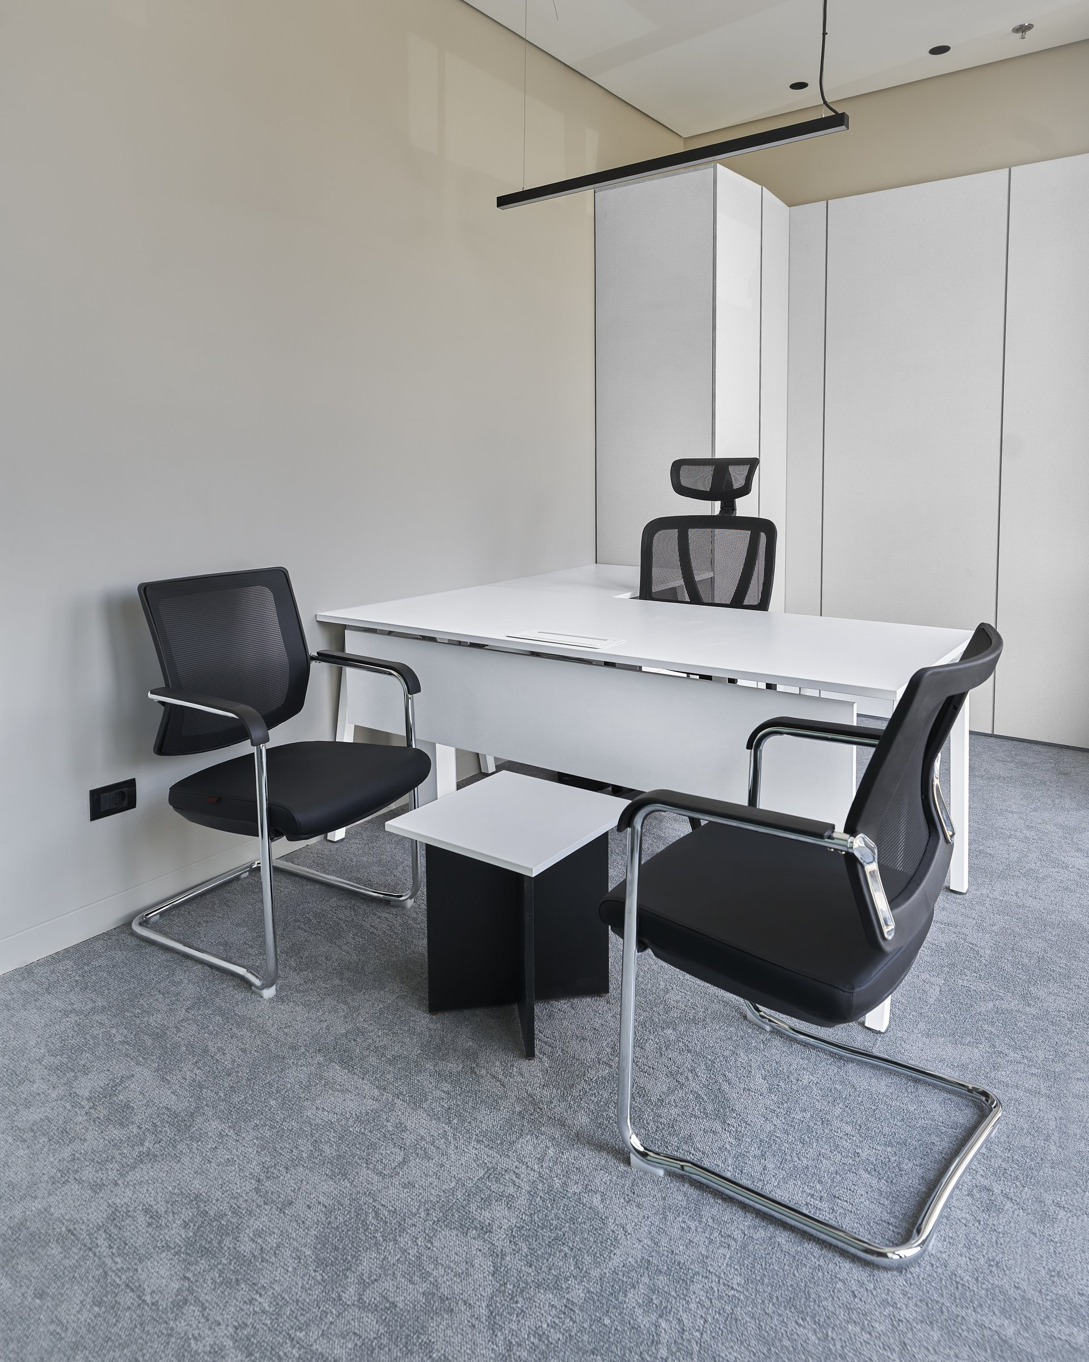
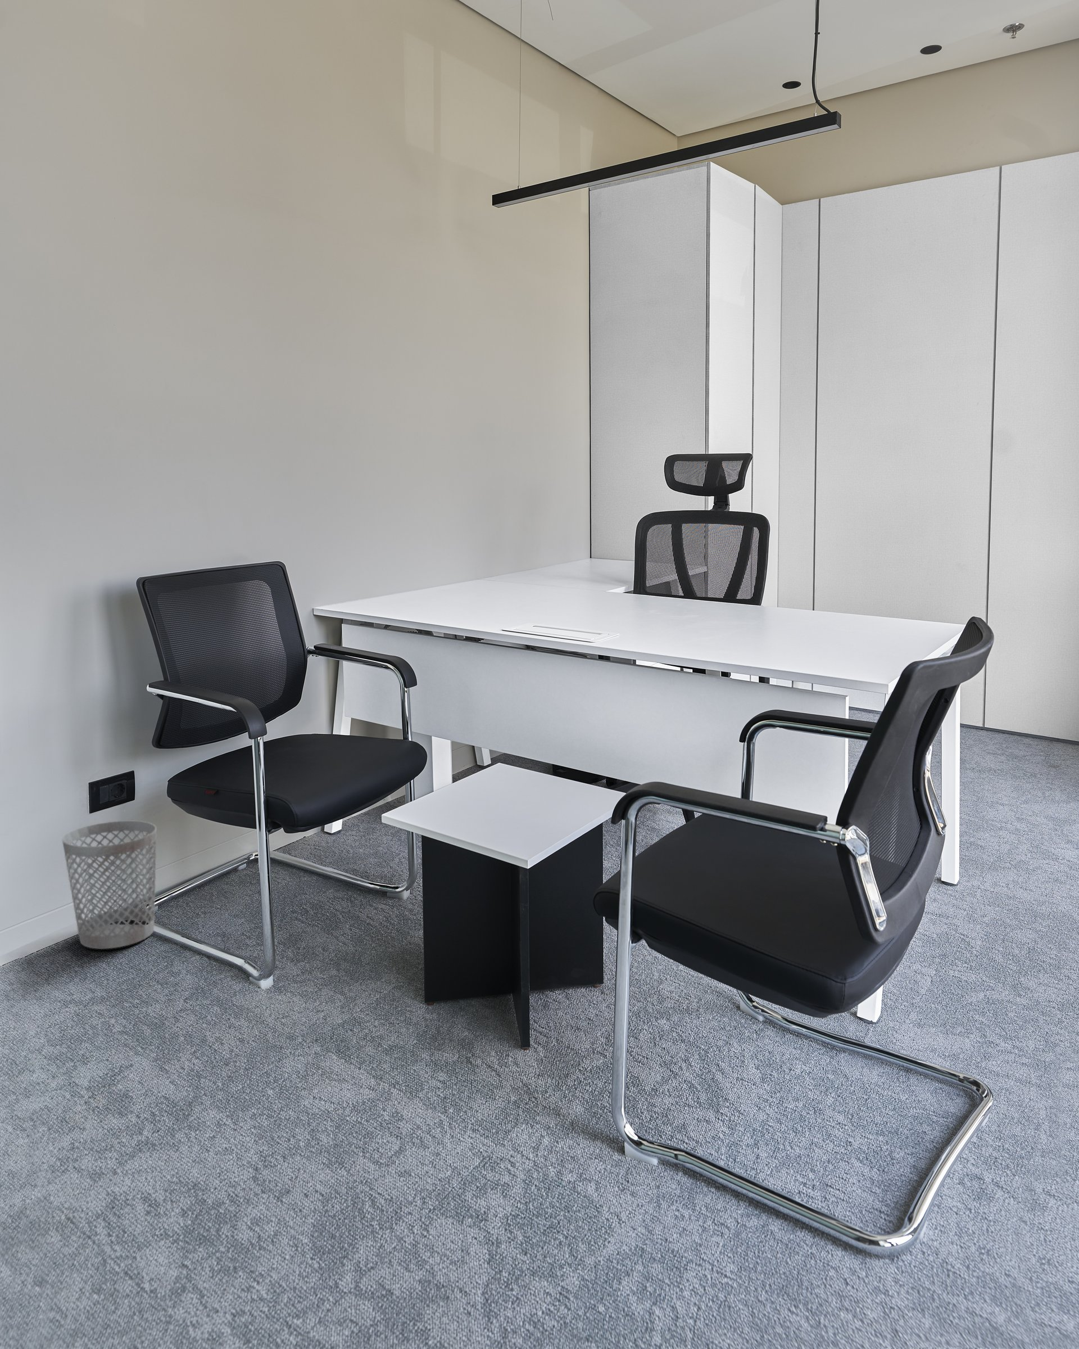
+ wastebasket [62,820,157,949]
